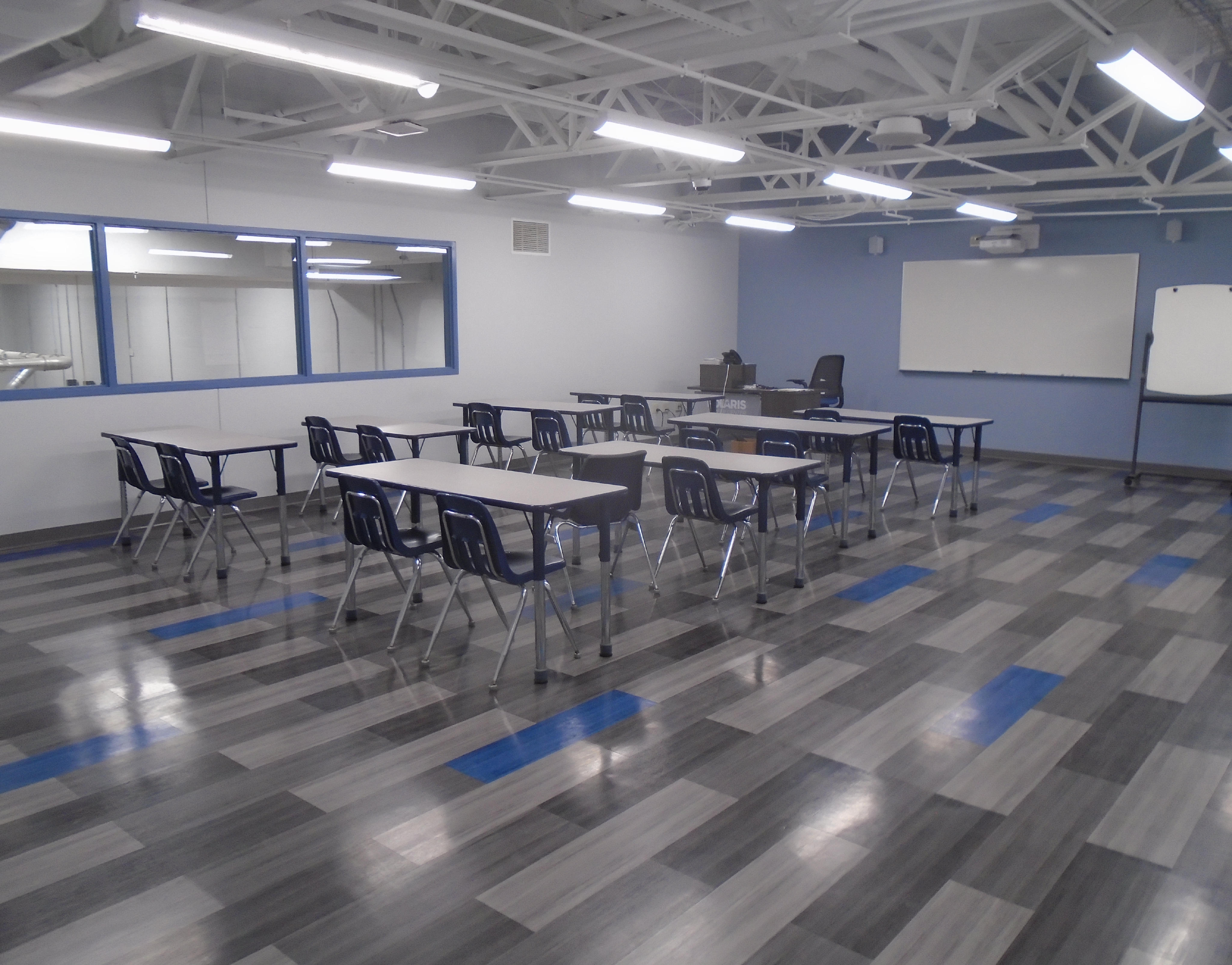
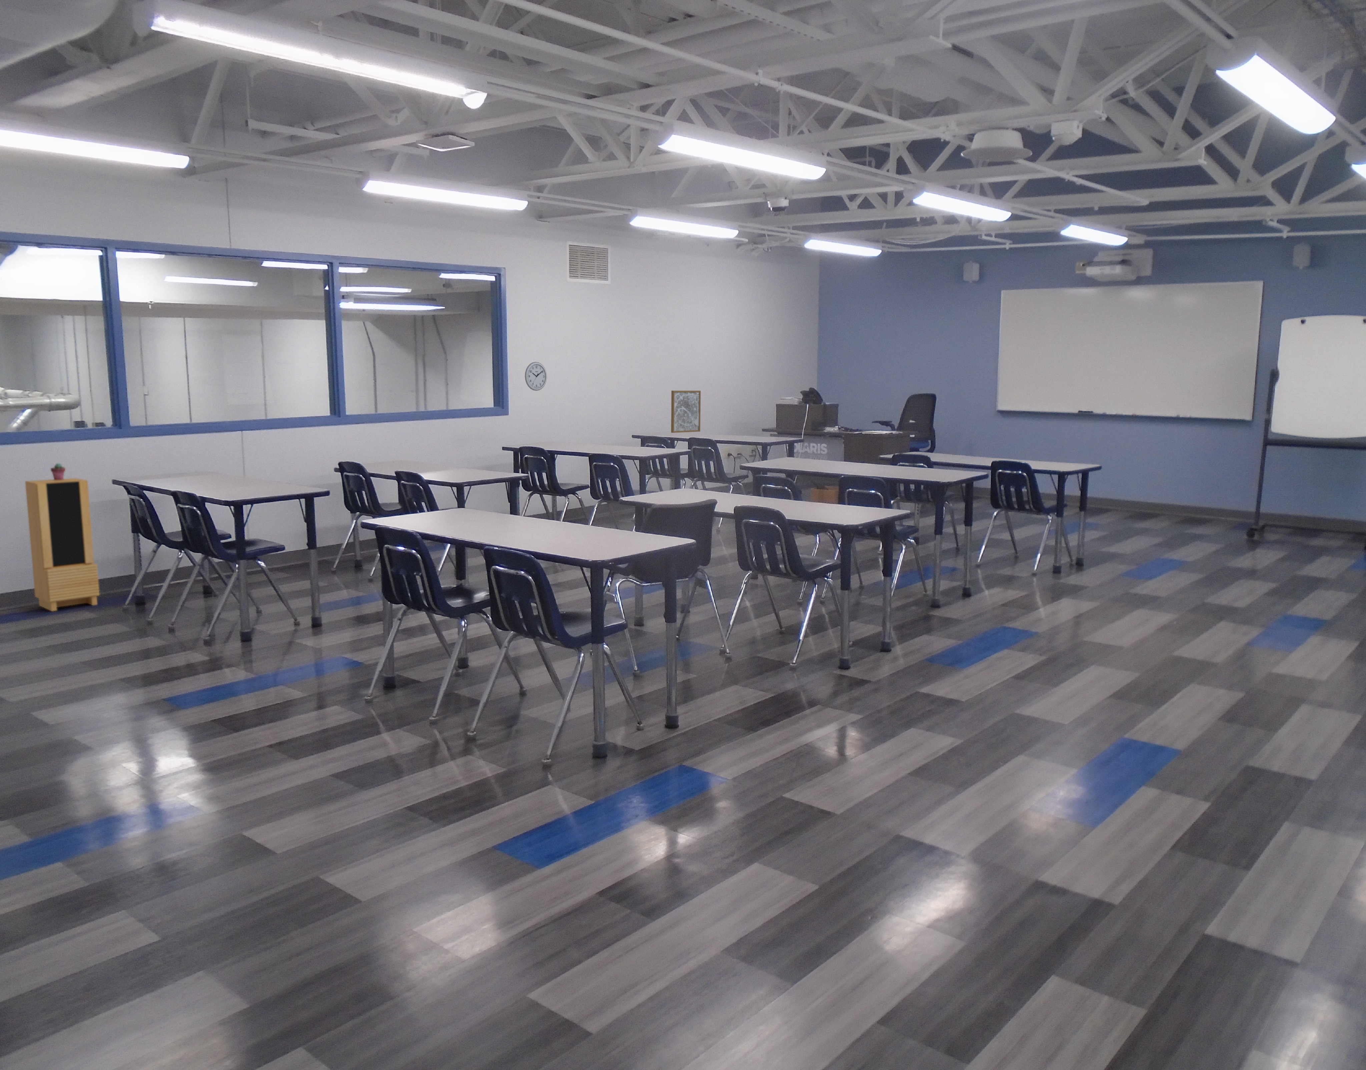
+ wall art [671,390,701,434]
+ potted succulent [50,462,65,480]
+ wall clock [524,361,548,391]
+ storage cabinet [24,478,100,612]
